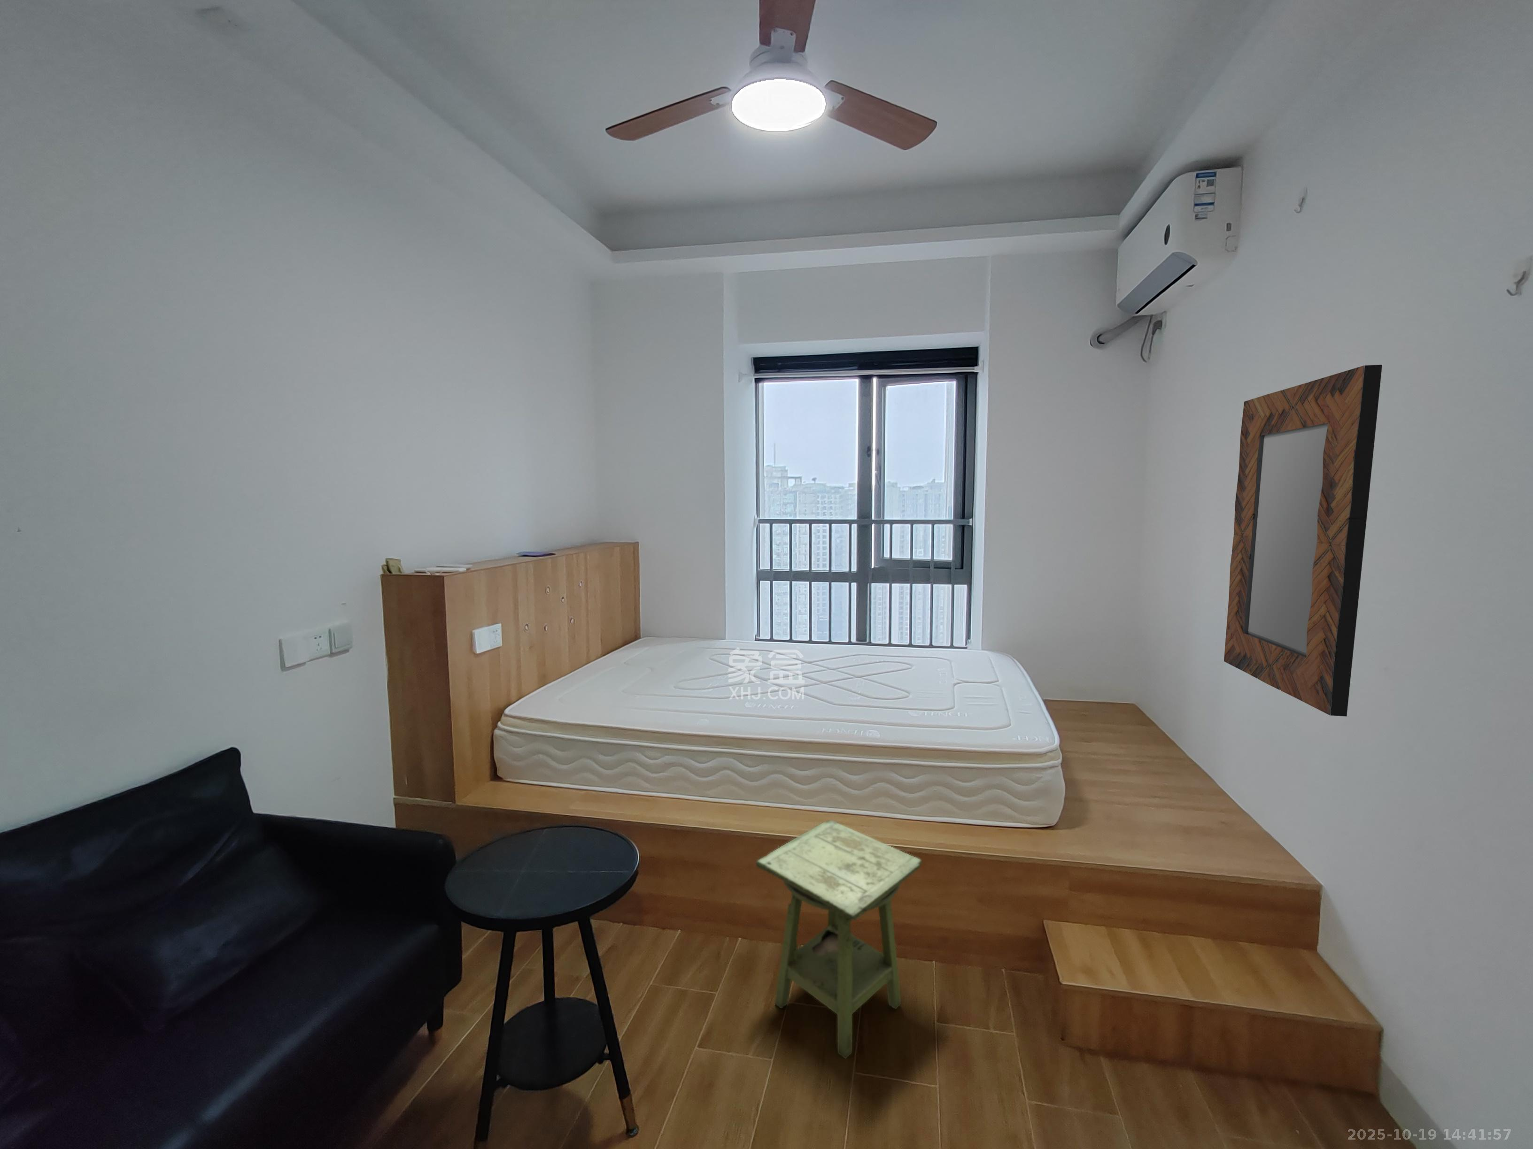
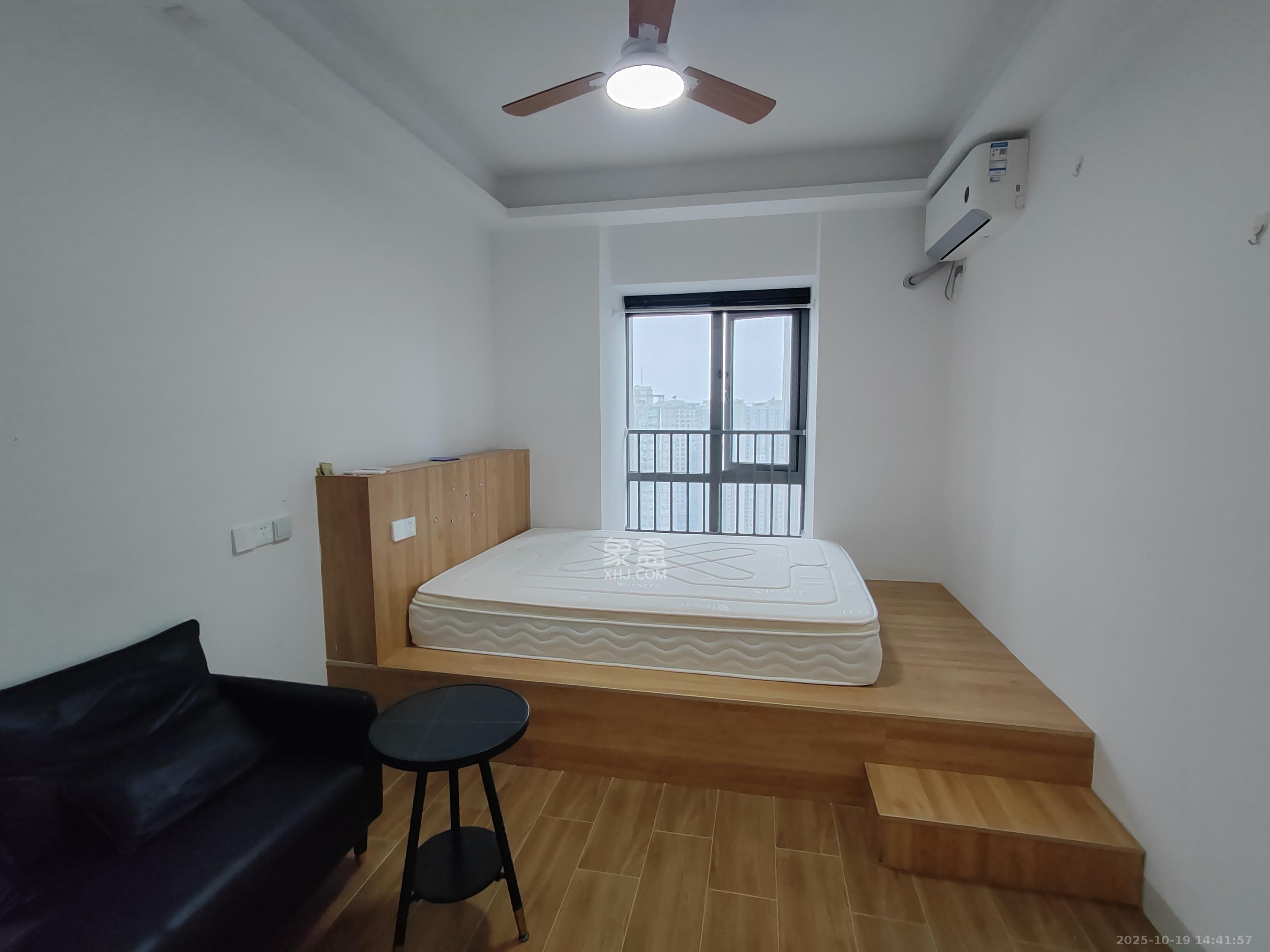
- home mirror [1224,364,1382,717]
- side table [756,820,922,1060]
